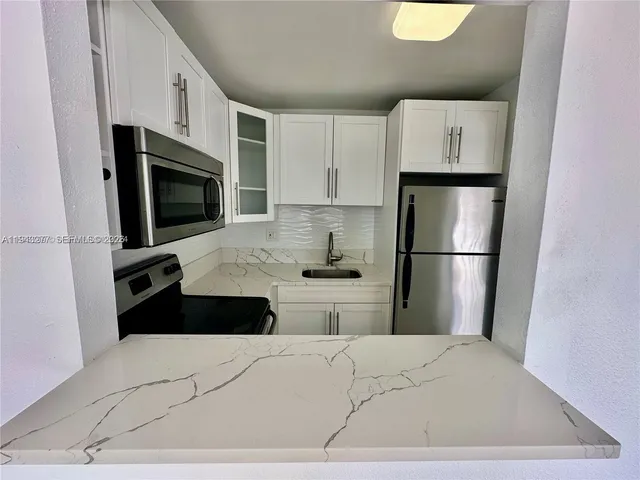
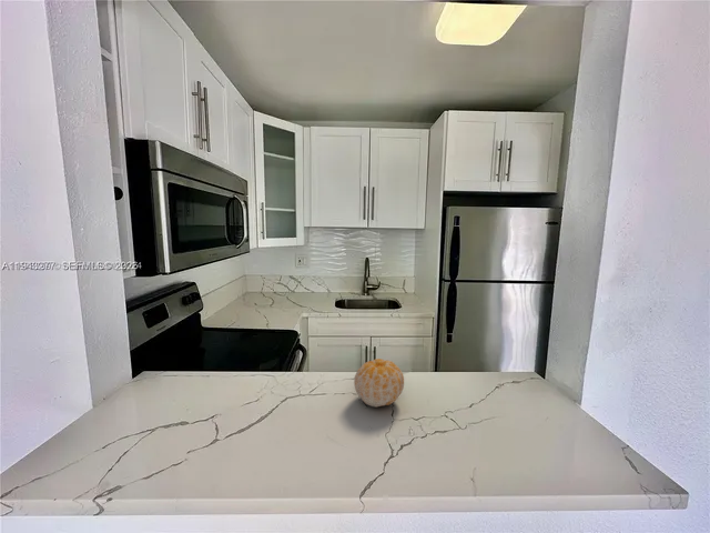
+ fruit [353,358,405,409]
